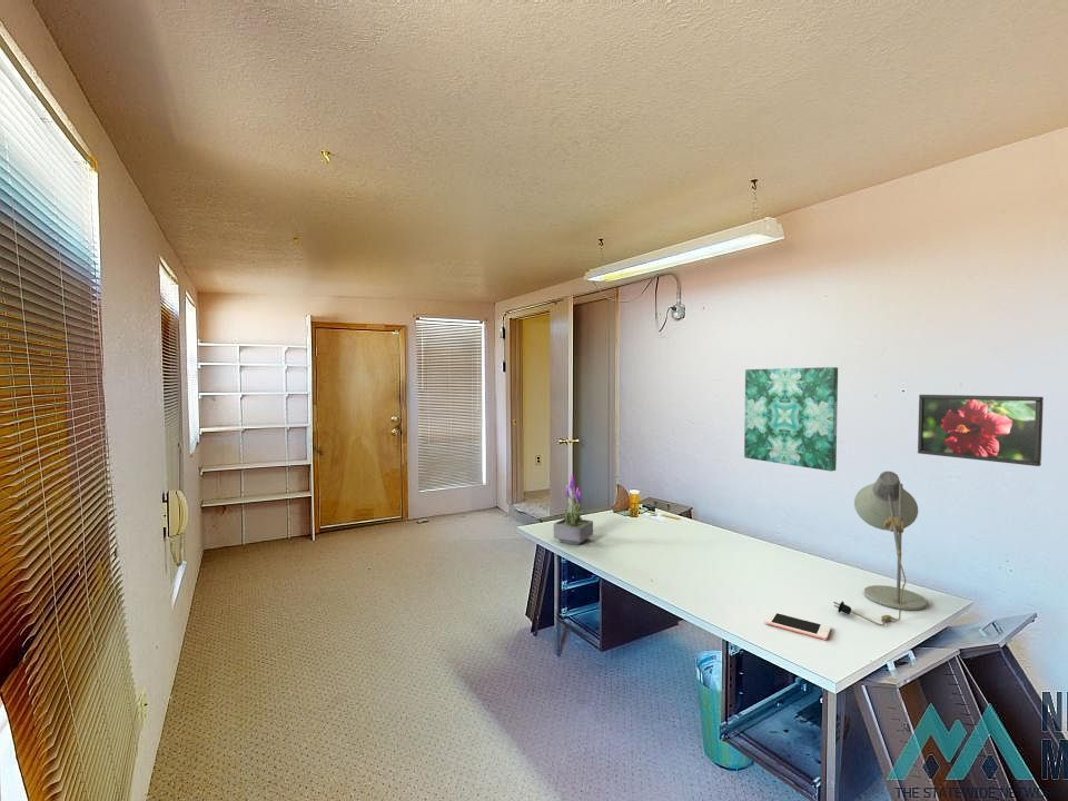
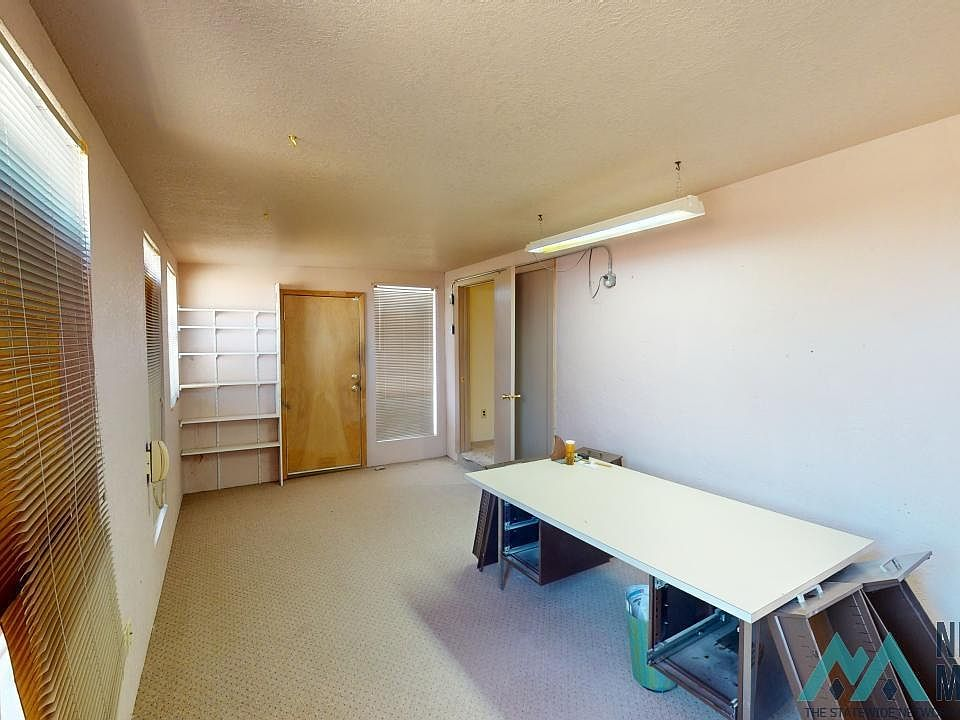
- desk lamp [832,471,928,626]
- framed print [917,394,1045,467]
- wall art [743,366,839,472]
- potted plant [553,471,594,545]
- cell phone [763,611,832,641]
